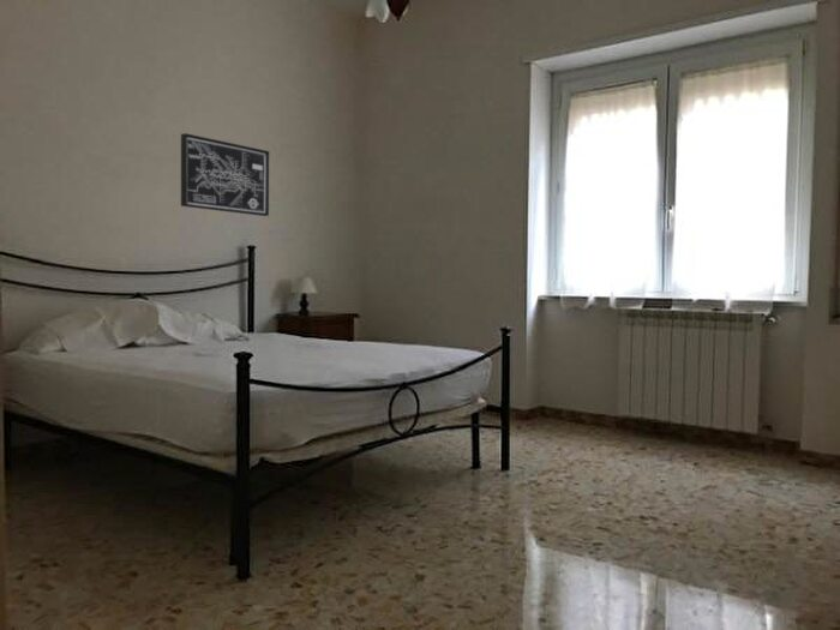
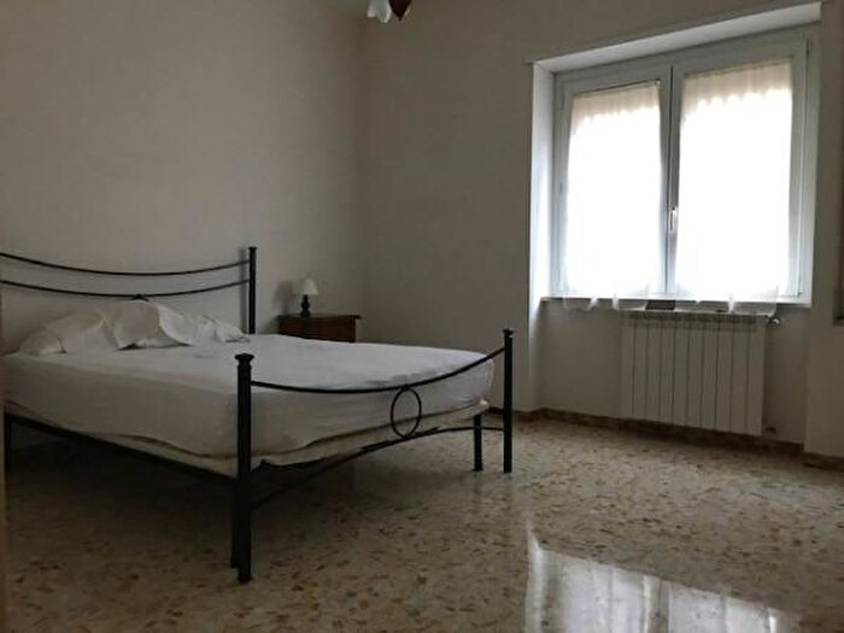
- wall art [180,132,270,217]
